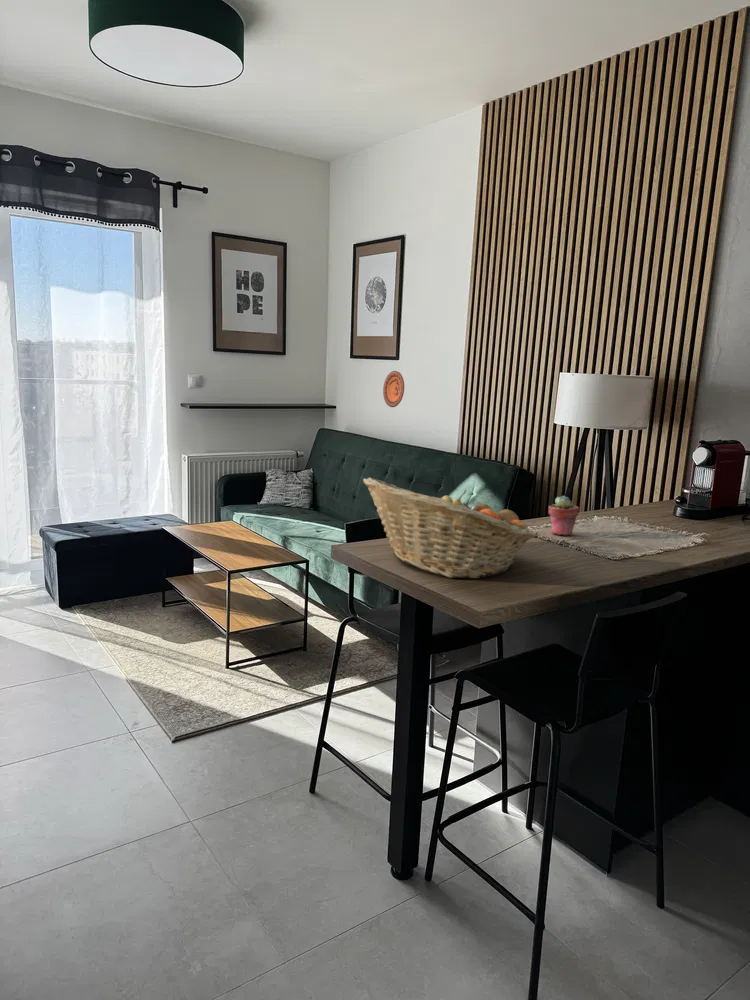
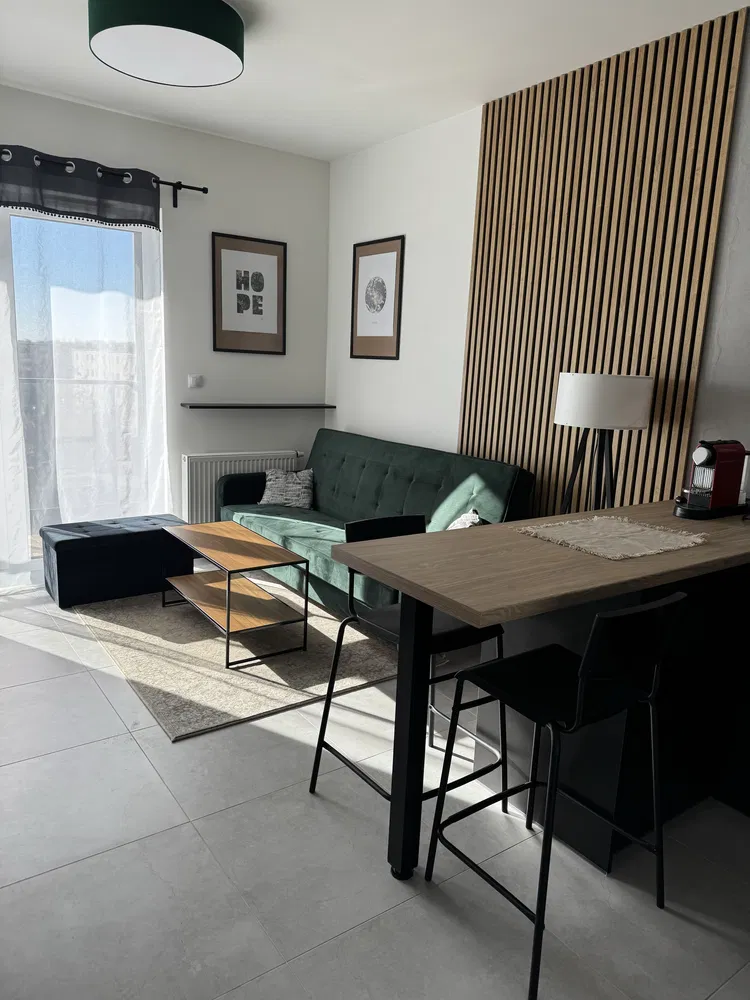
- potted succulent [548,495,580,537]
- fruit basket [362,477,537,580]
- decorative plate [382,370,405,408]
